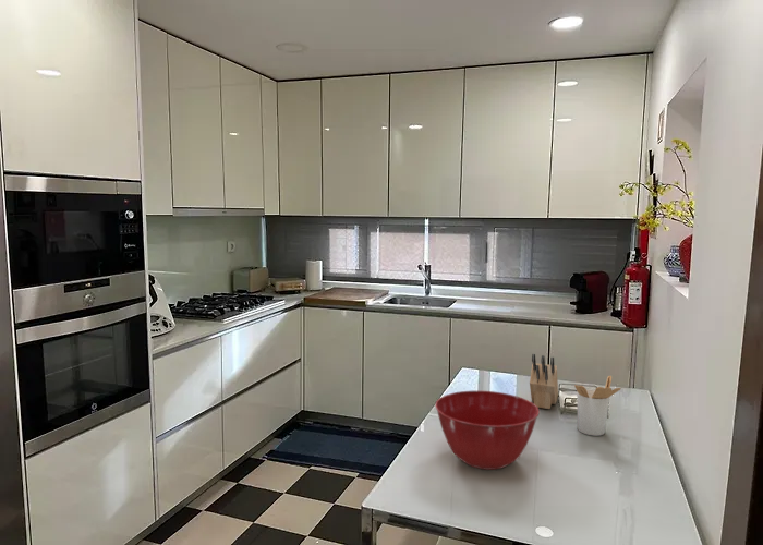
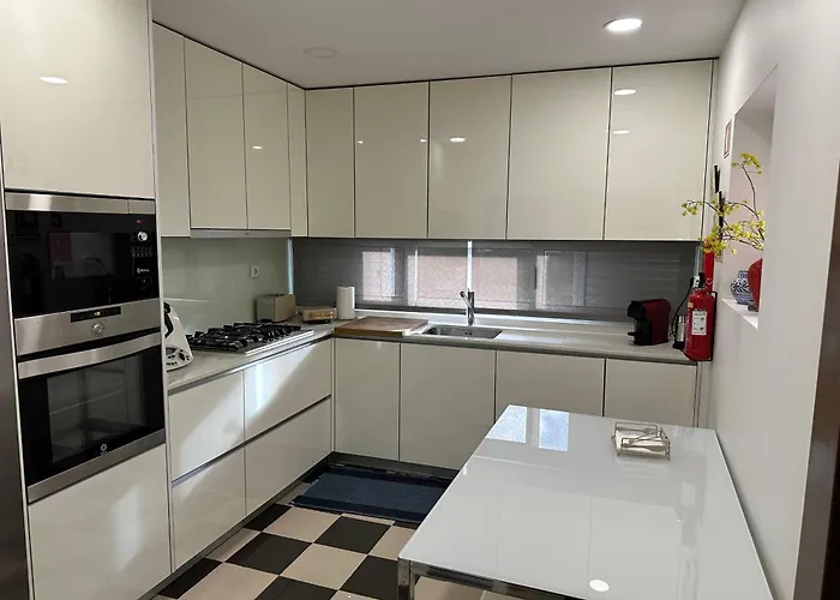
- utensil holder [573,375,621,437]
- knife block [529,353,559,410]
- mixing bowl [434,390,541,471]
